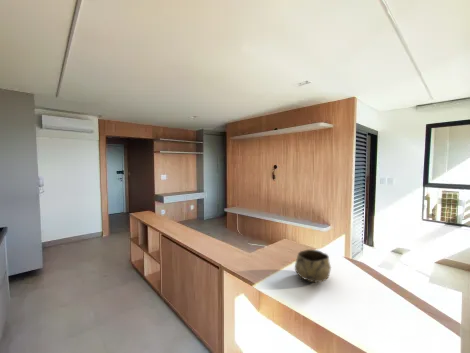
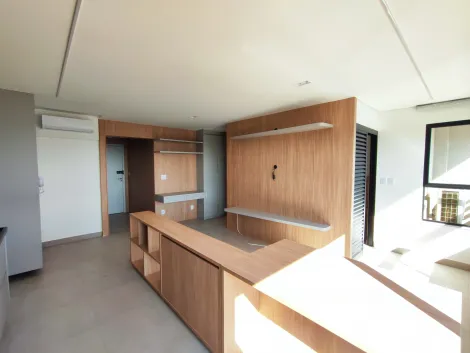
- decorative bowl [294,248,332,283]
